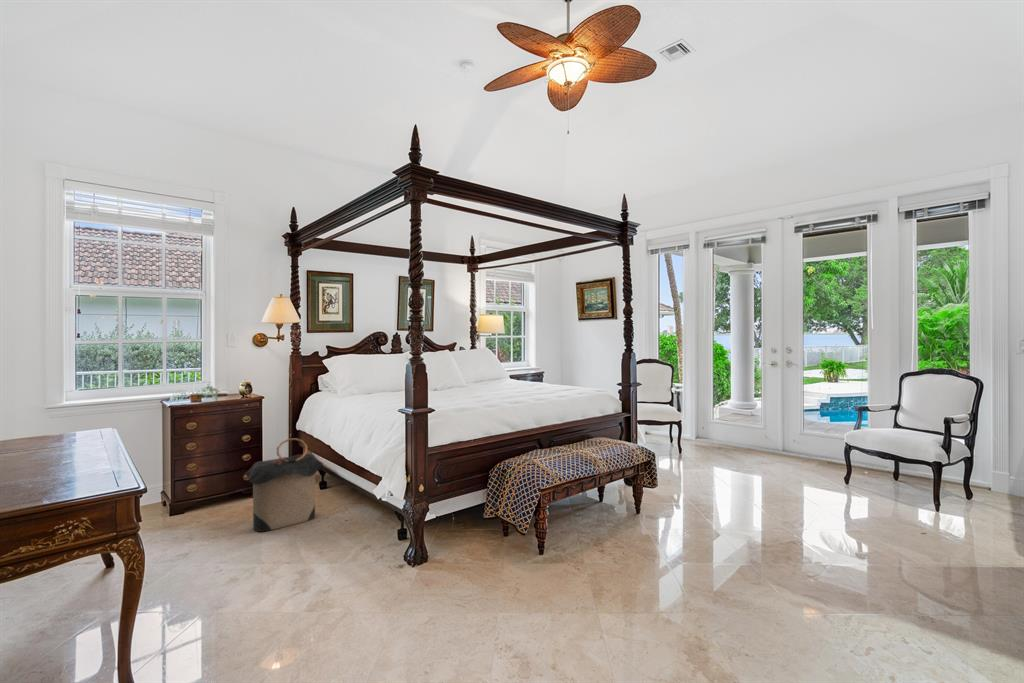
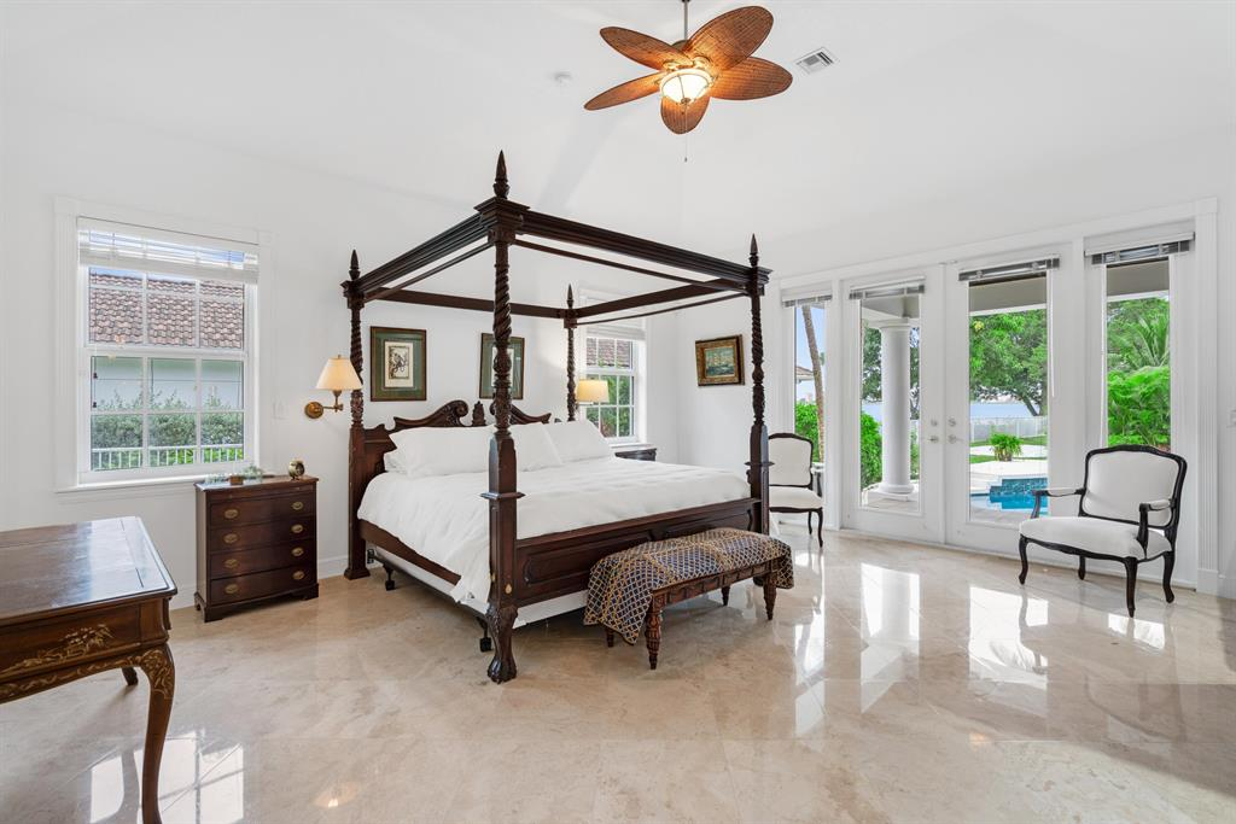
- laundry hamper [244,437,324,533]
